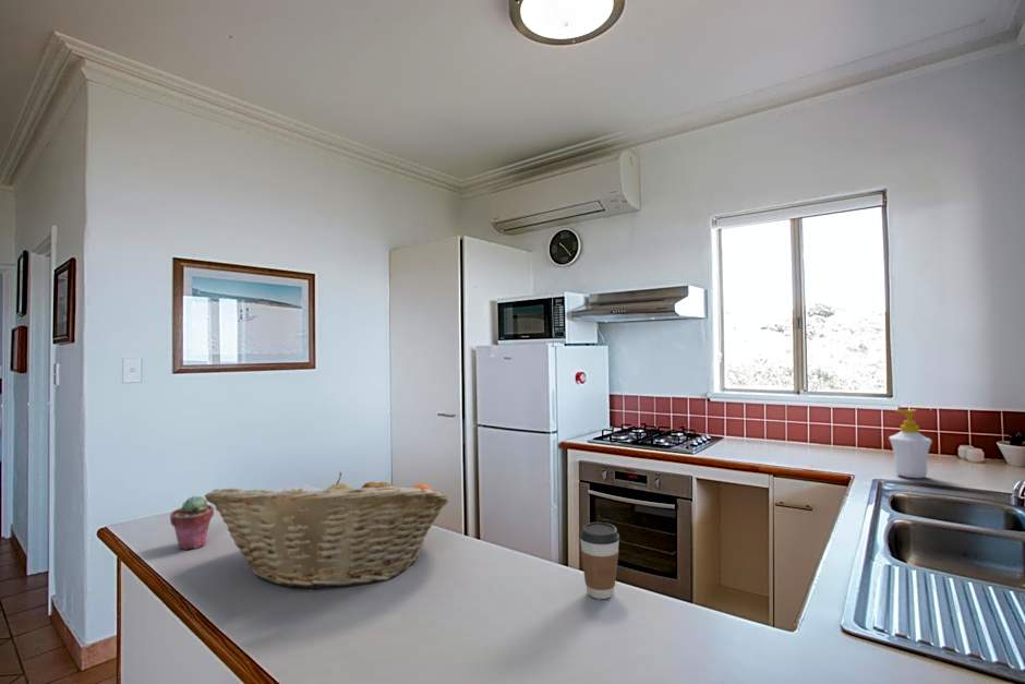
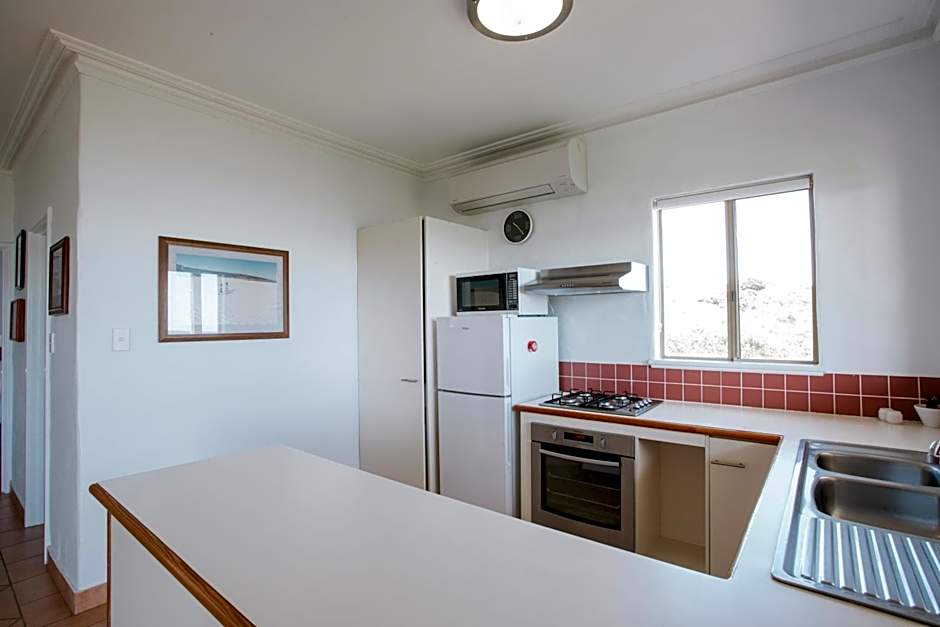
- coffee cup [578,521,620,600]
- fruit basket [204,471,450,590]
- potted succulent [169,494,215,551]
- soap bottle [888,408,933,479]
